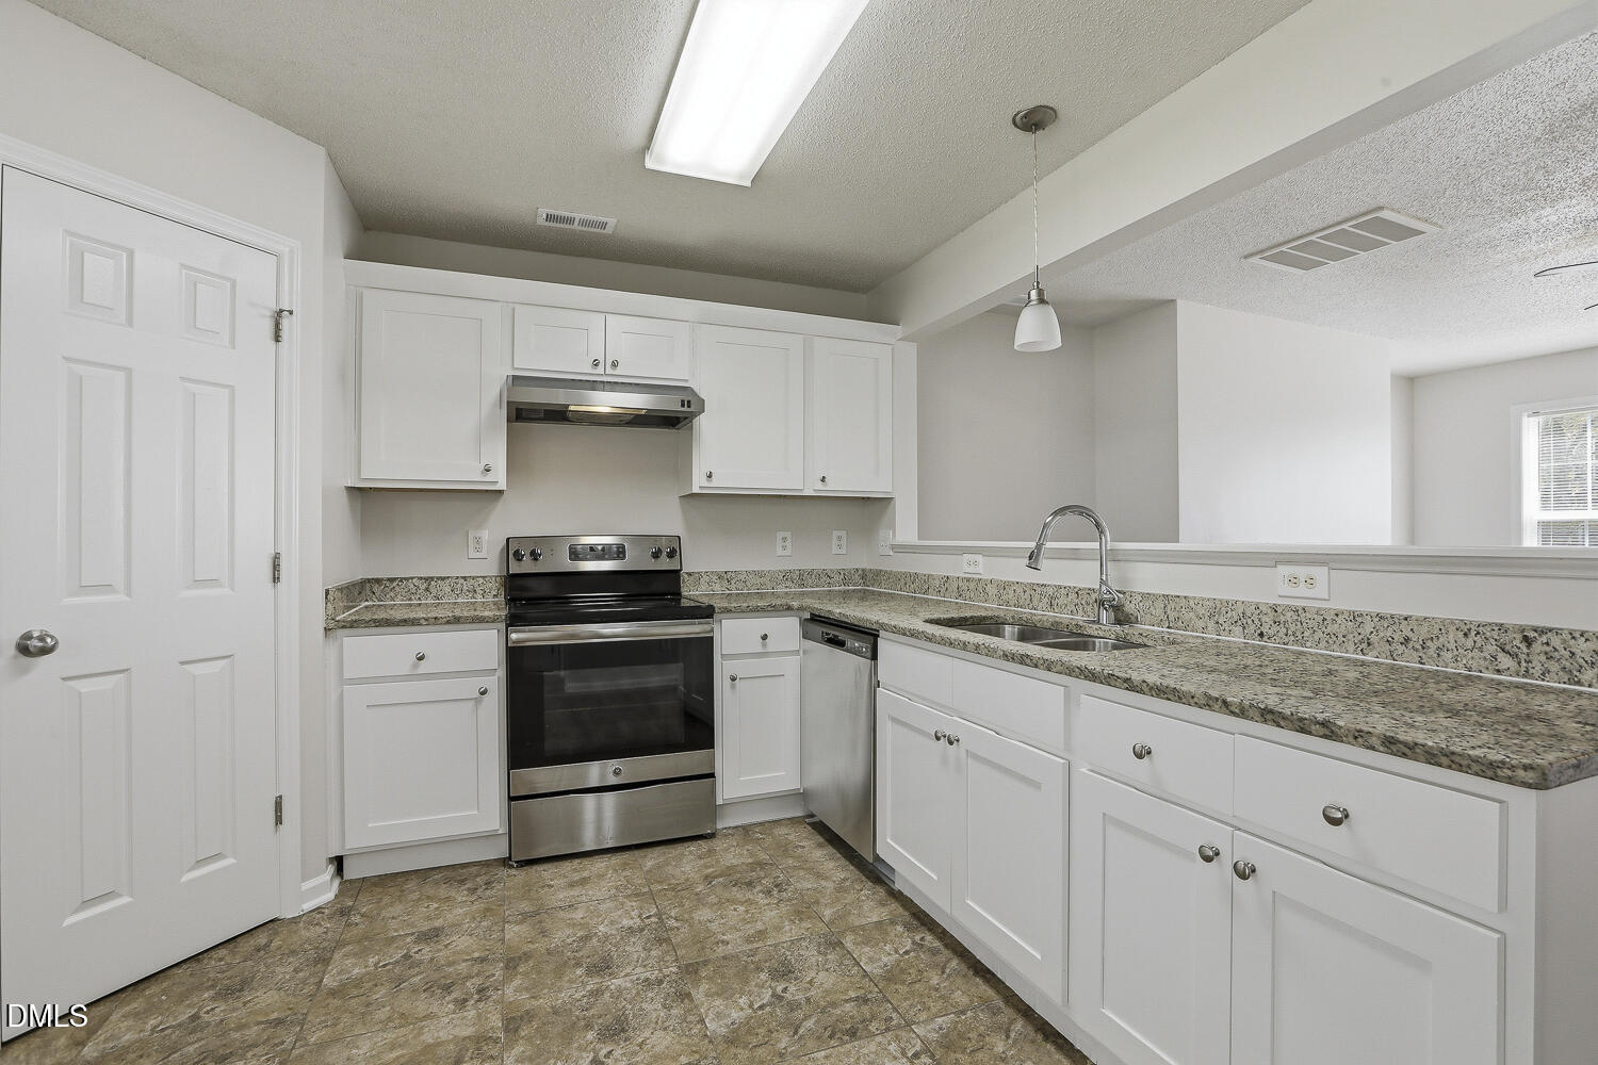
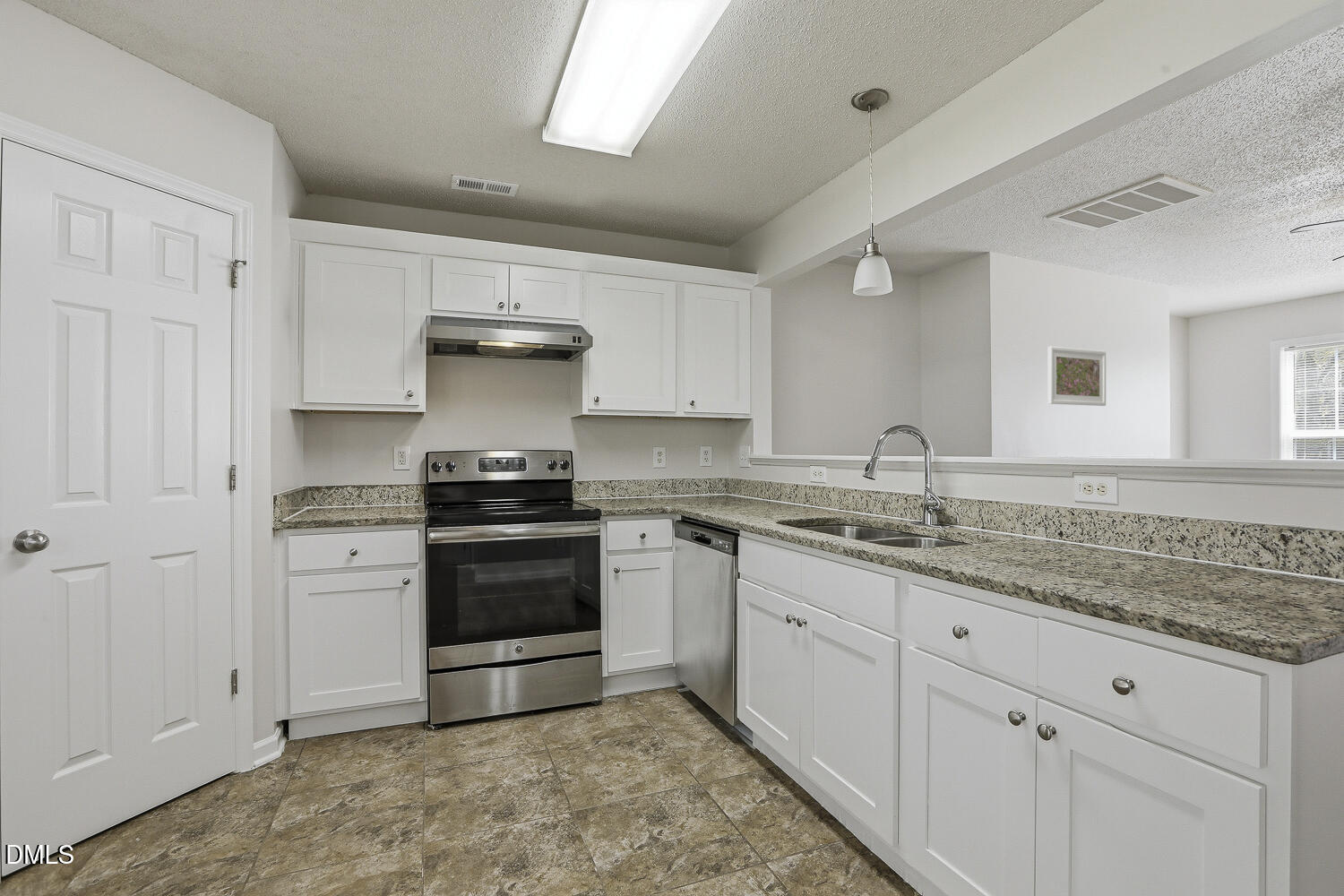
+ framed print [1047,346,1107,407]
